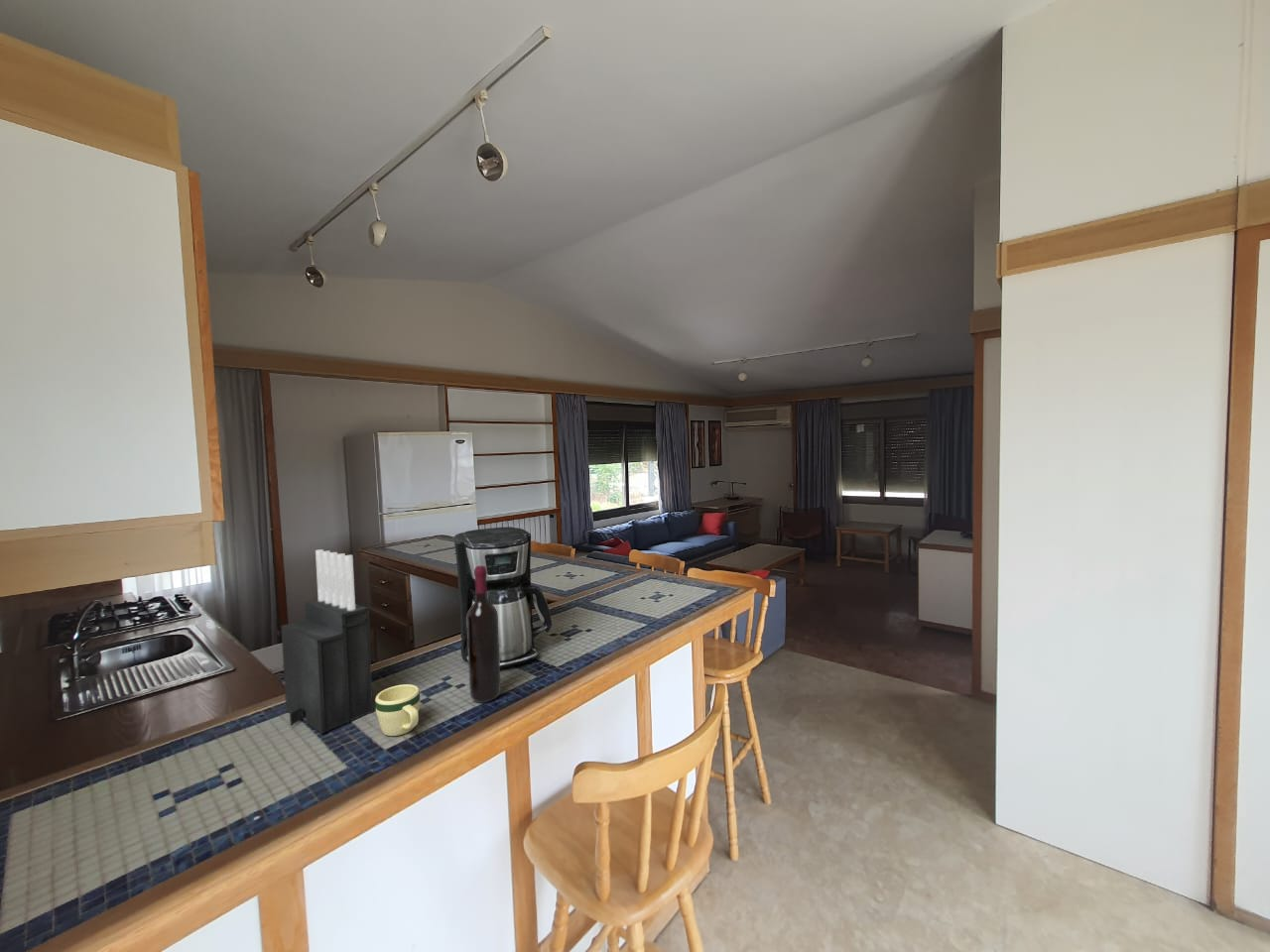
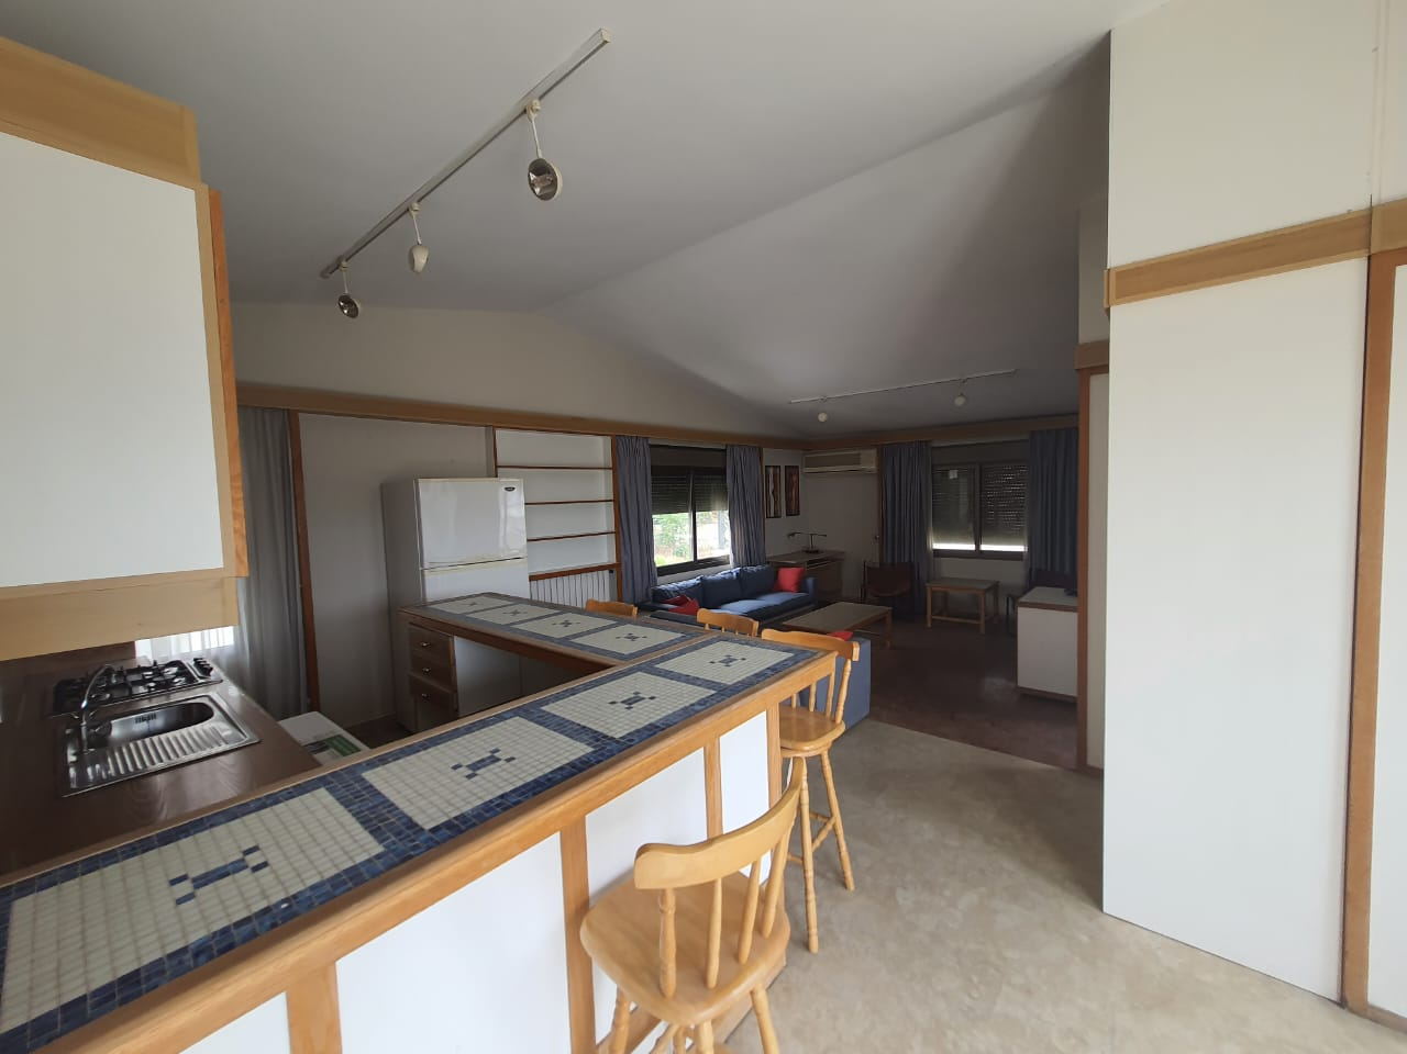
- mug [374,683,421,737]
- knife block [280,548,374,735]
- wine bottle [466,565,501,703]
- coffee maker [452,526,553,669]
